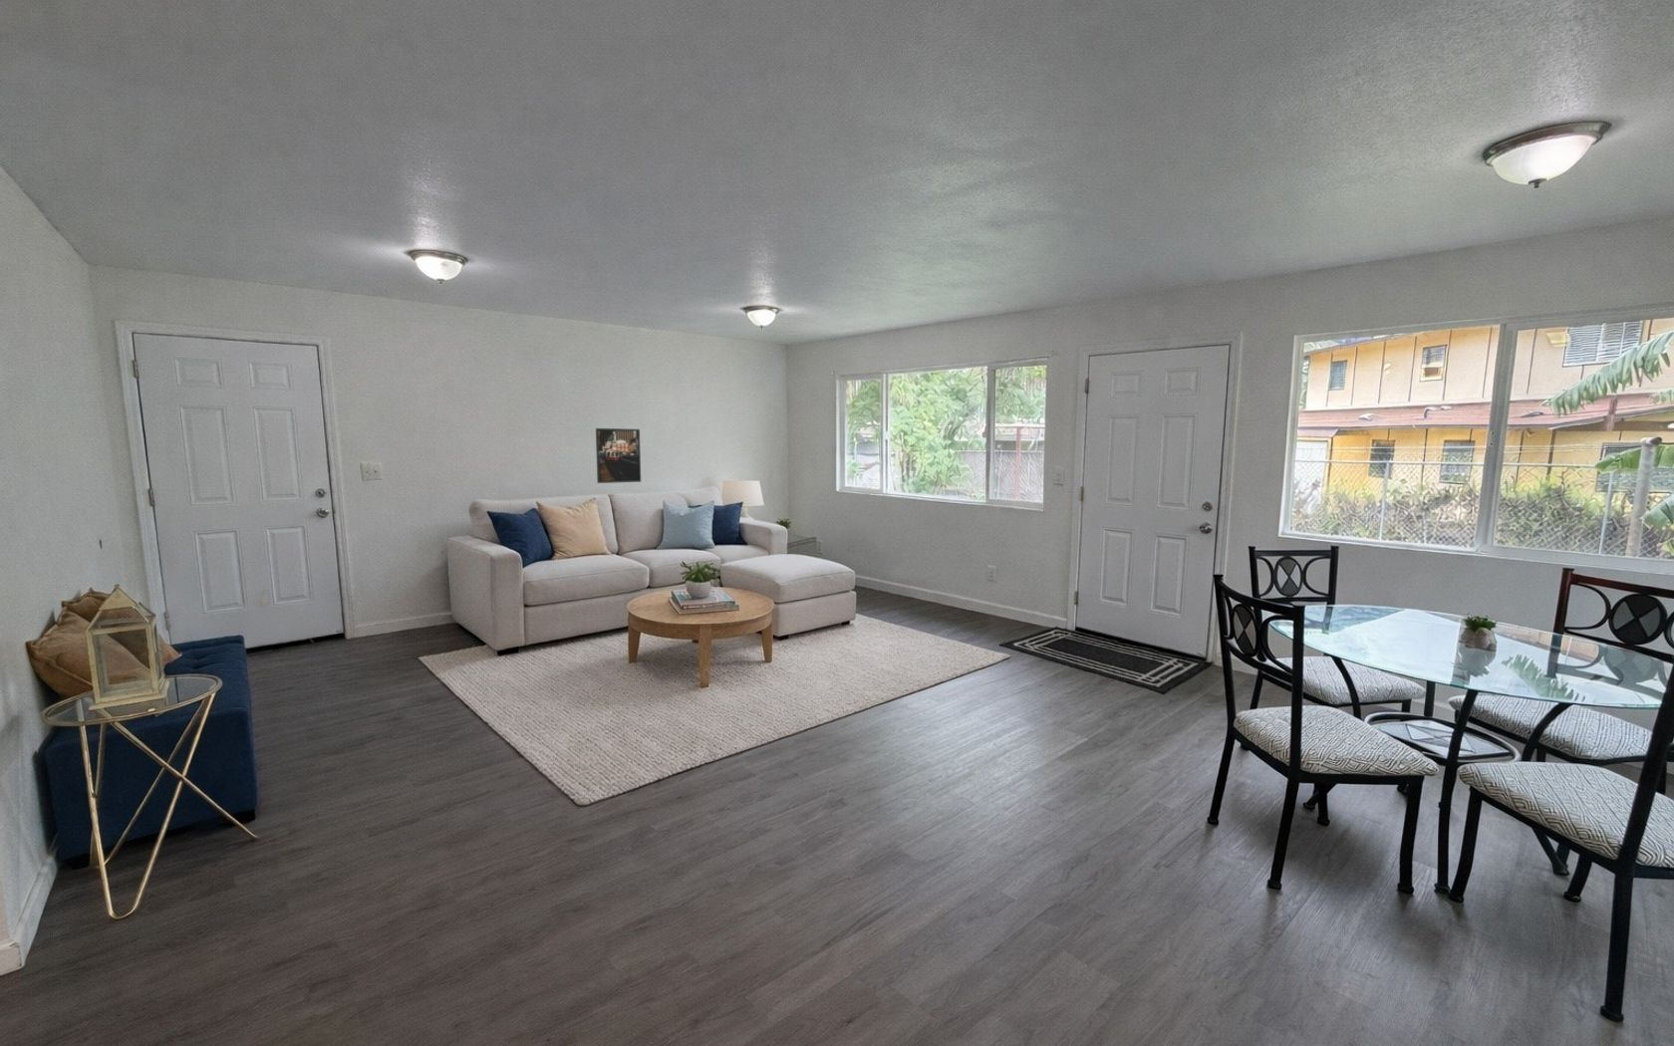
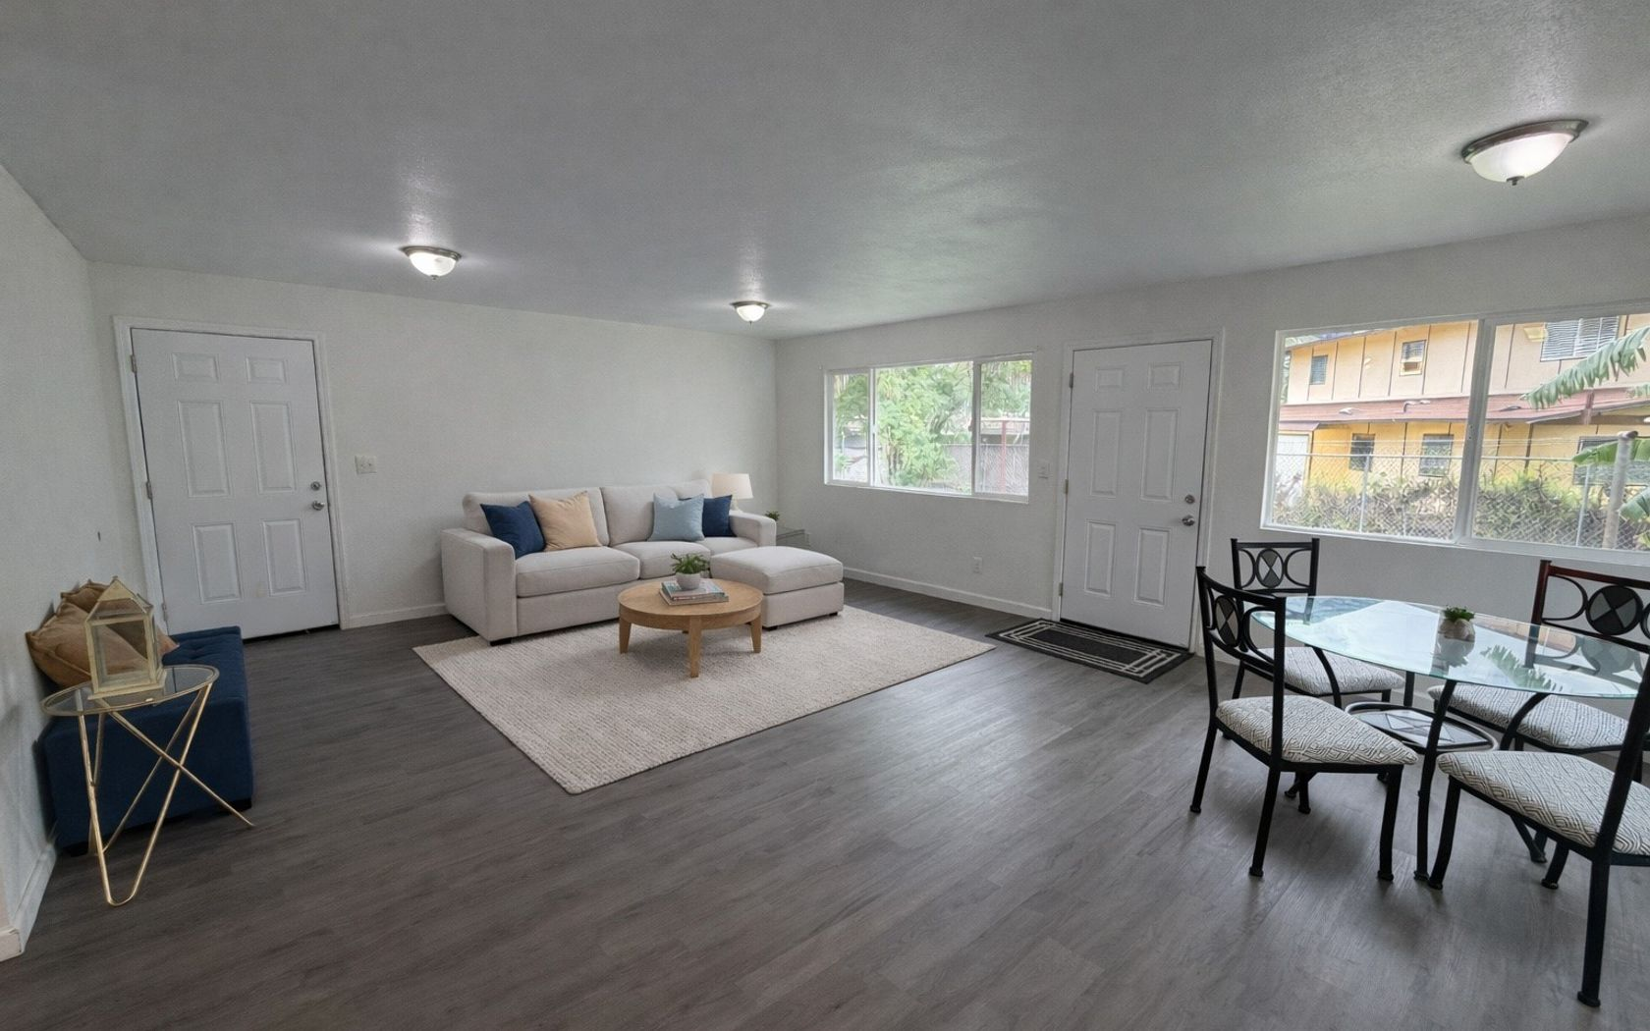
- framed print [595,428,641,484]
